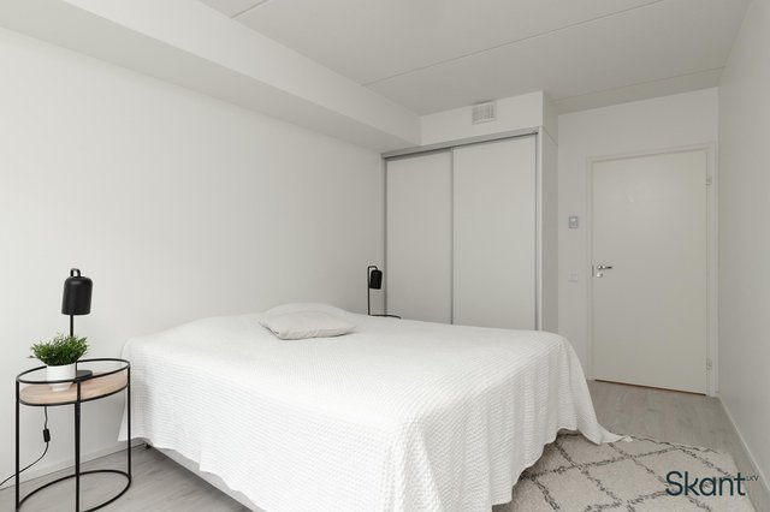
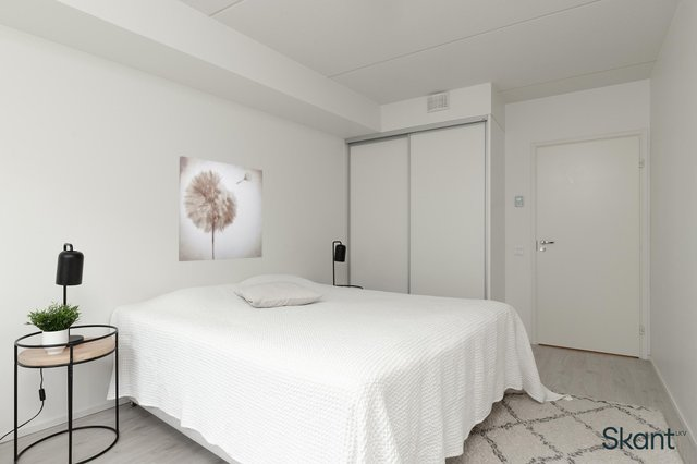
+ wall art [178,155,264,262]
